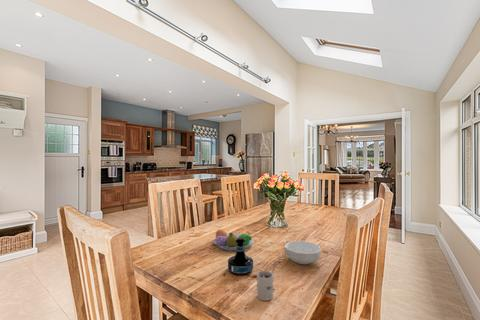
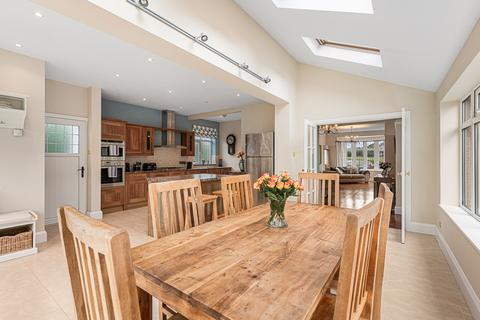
- fruit bowl [213,229,255,251]
- cereal bowl [284,240,322,265]
- mug [256,262,277,302]
- tequila bottle [227,237,254,276]
